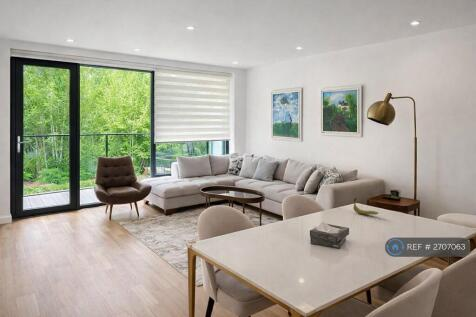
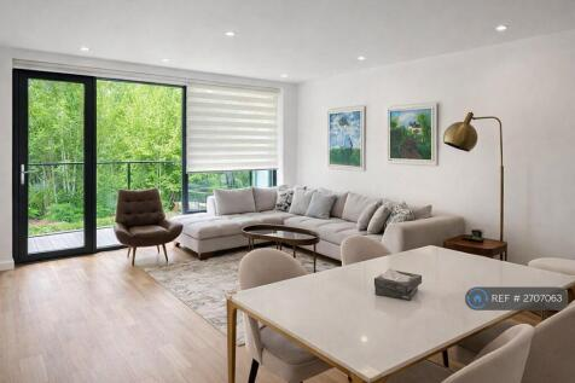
- banana [352,197,379,216]
